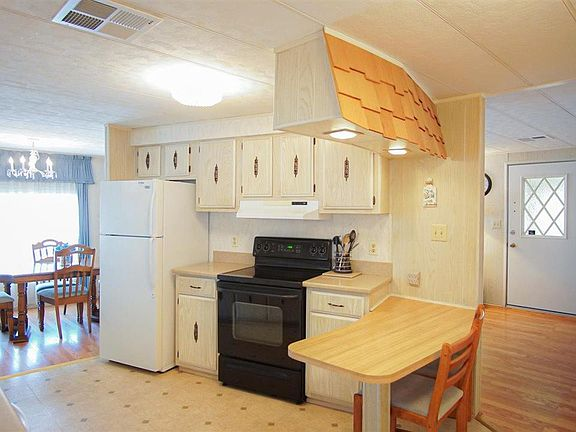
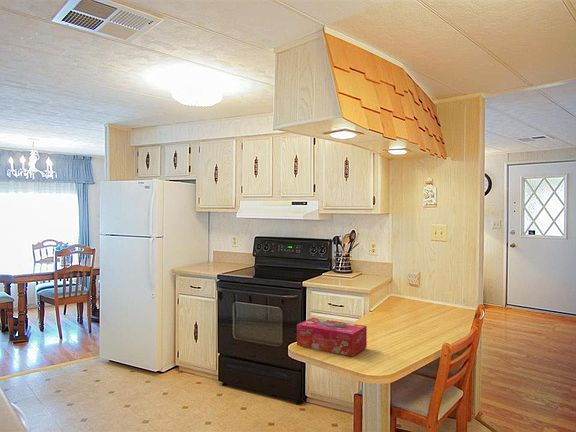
+ tissue box [296,317,368,357]
